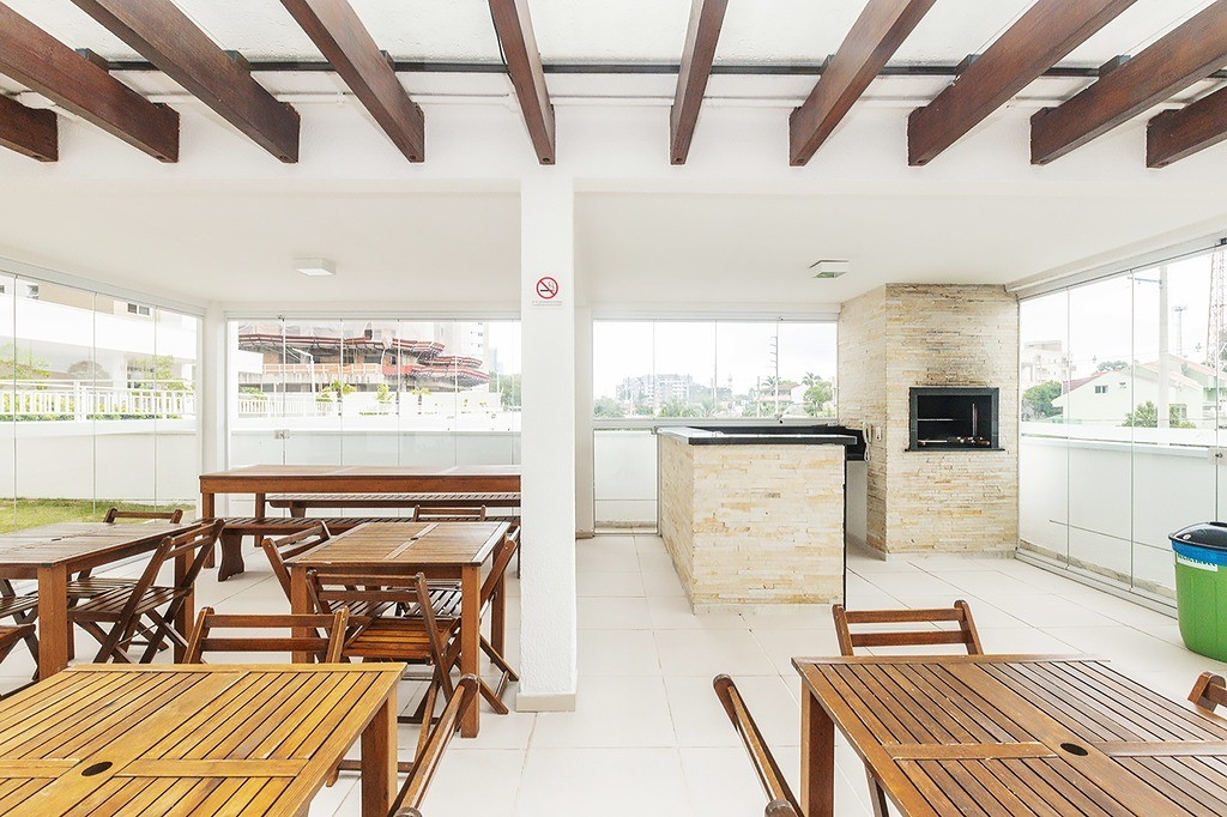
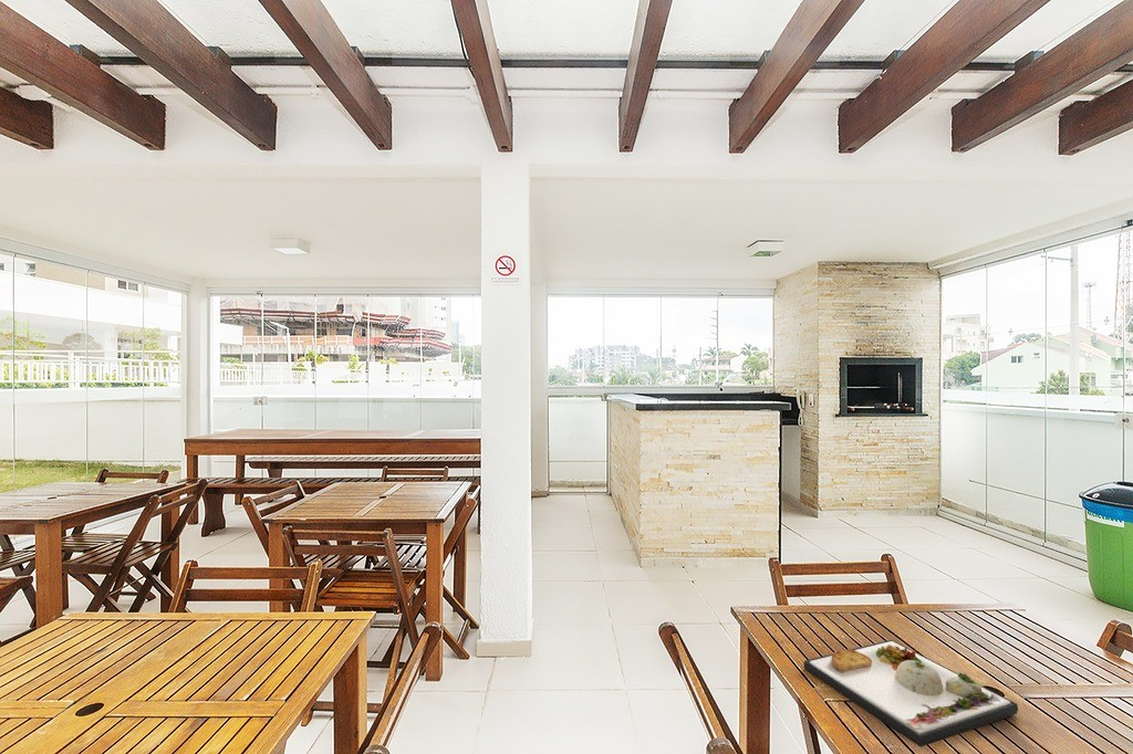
+ dinner plate [802,639,1019,747]
